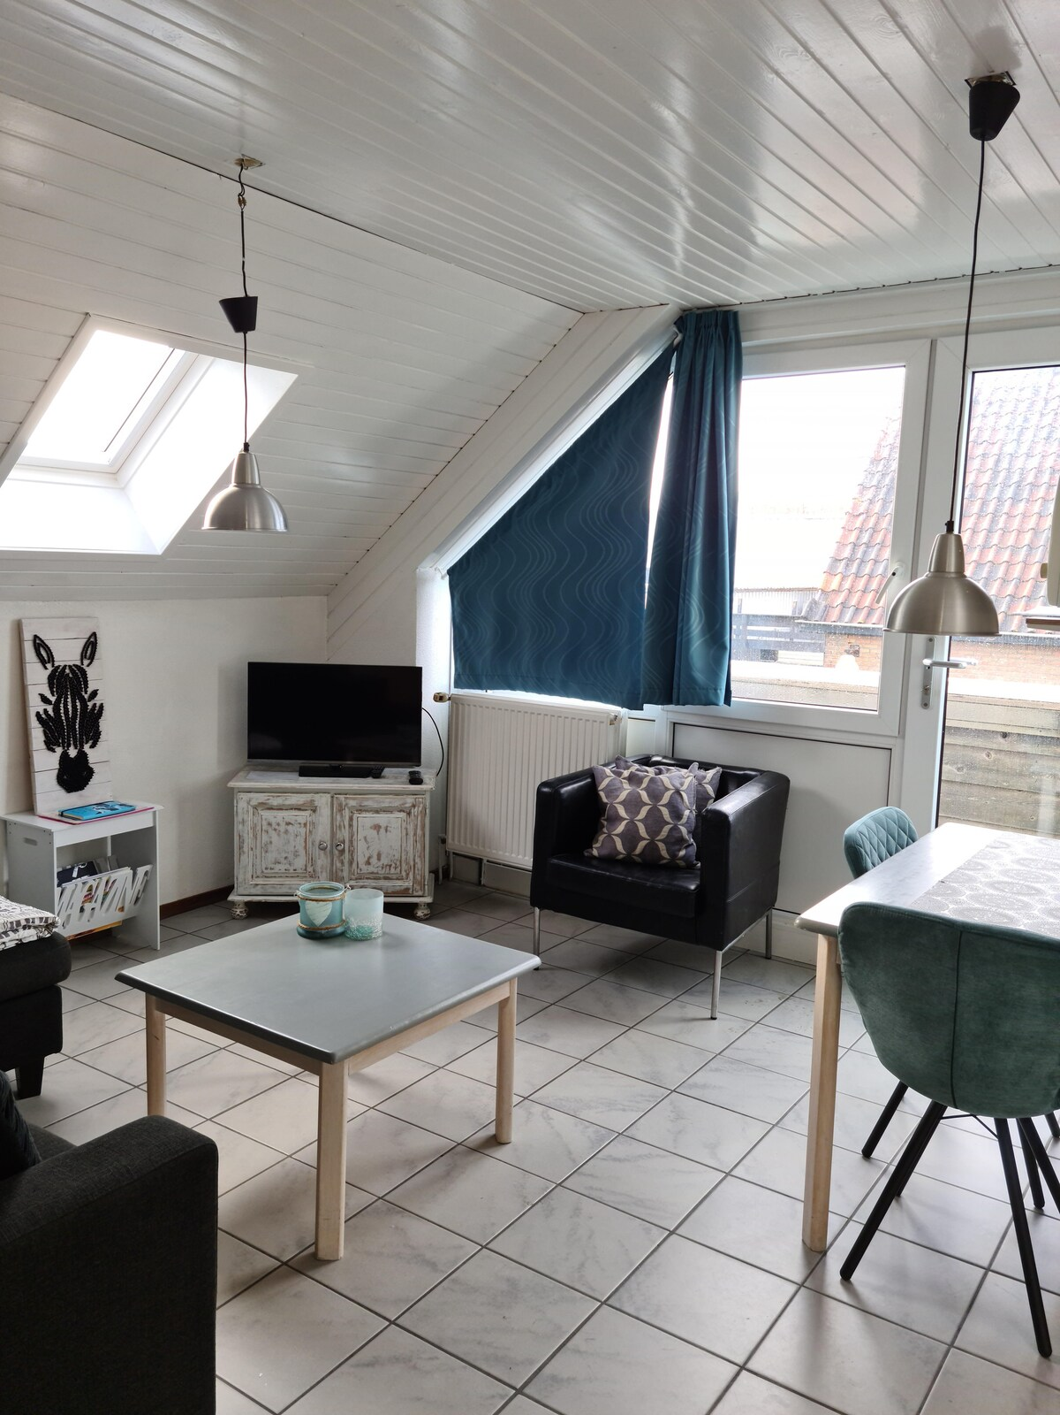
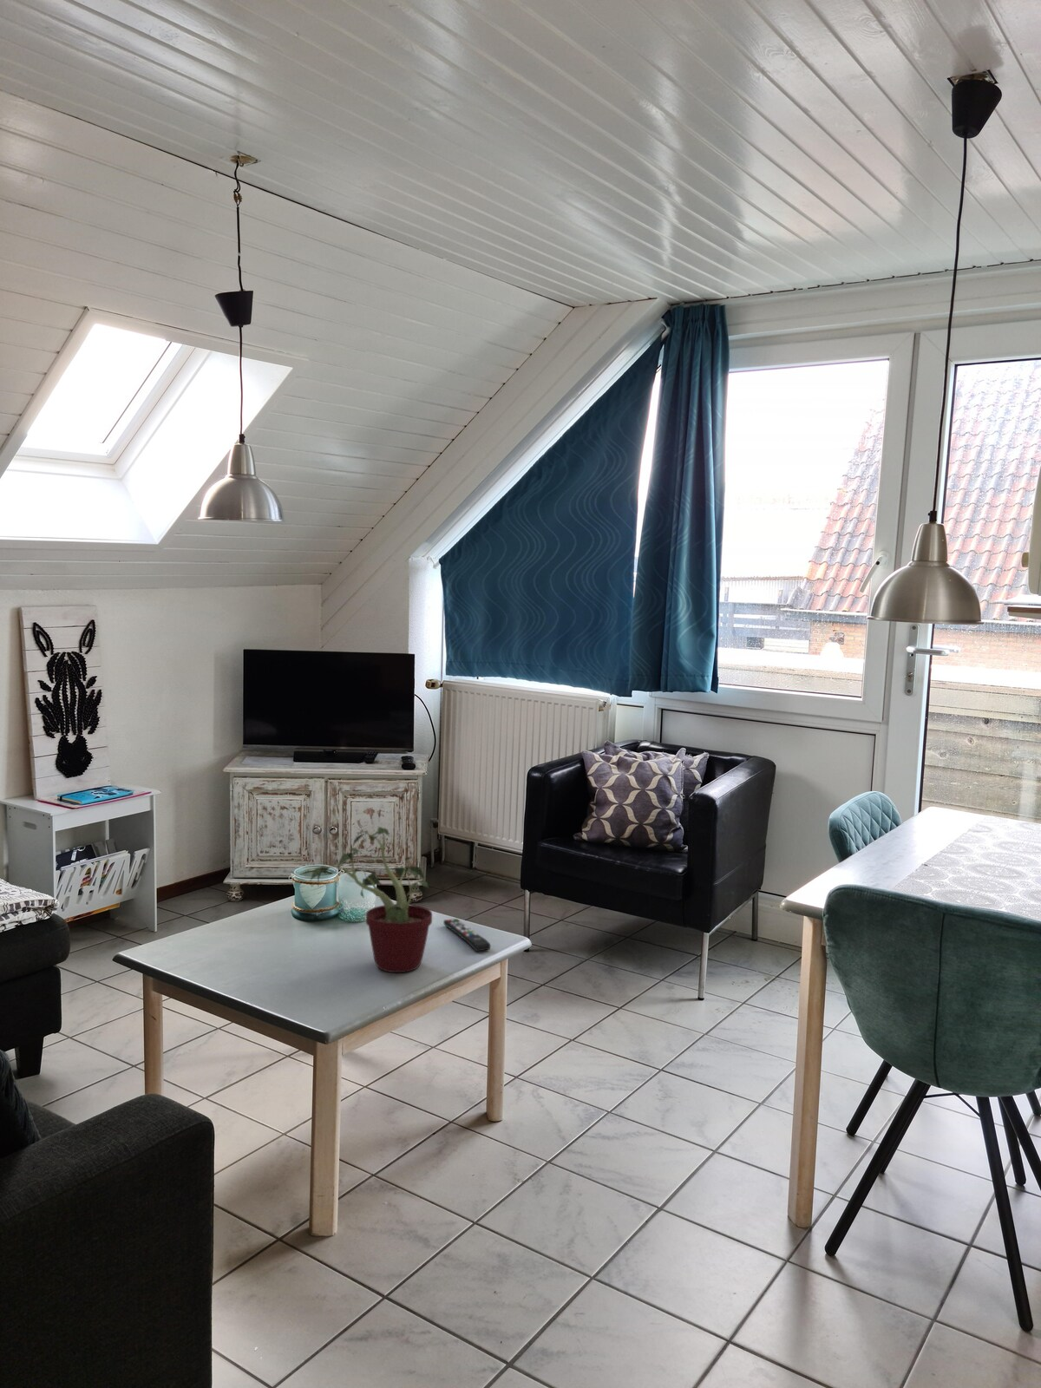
+ potted plant [305,826,433,974]
+ remote control [443,918,492,953]
